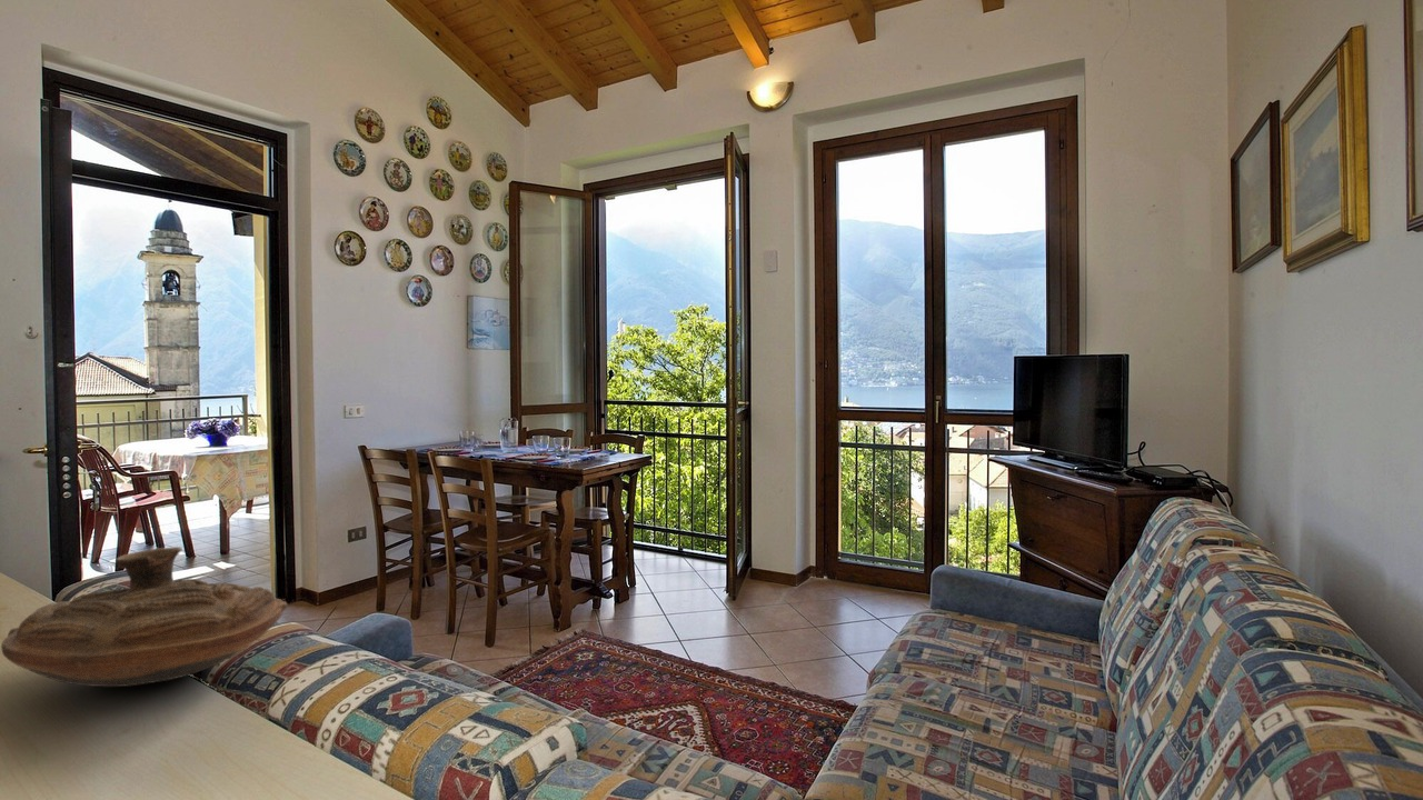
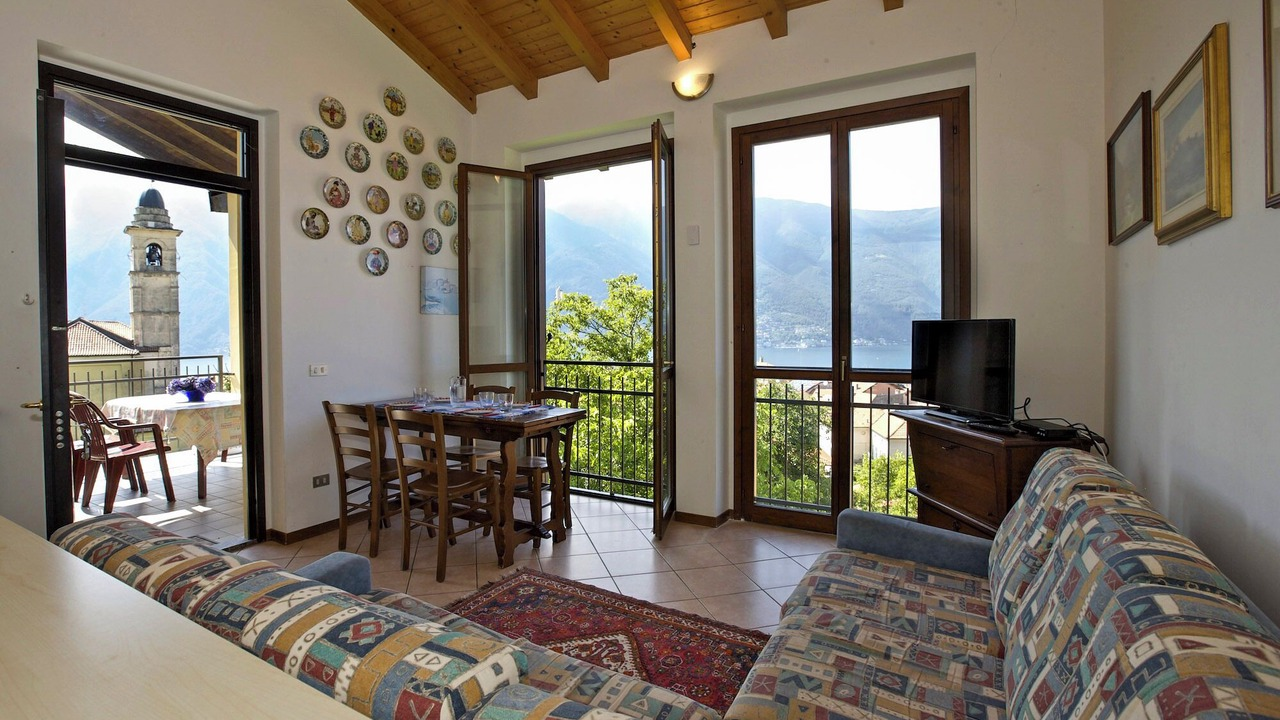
- decorative bowl [0,546,289,688]
